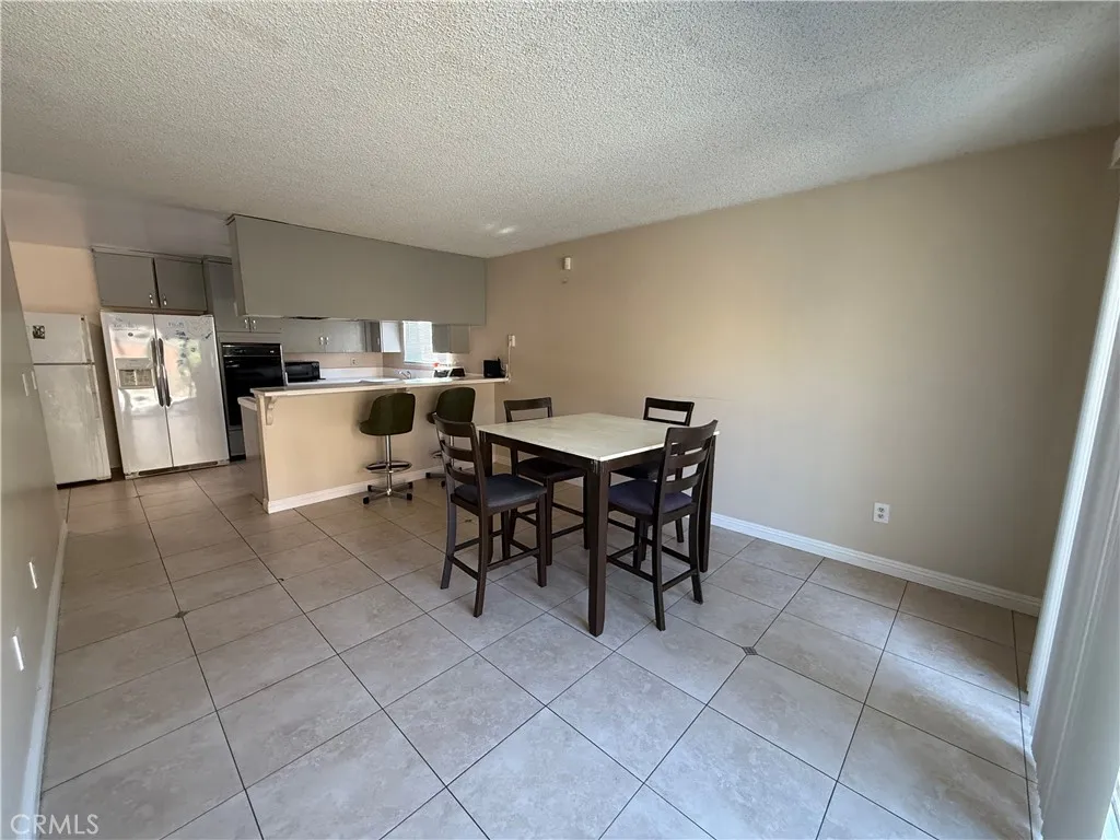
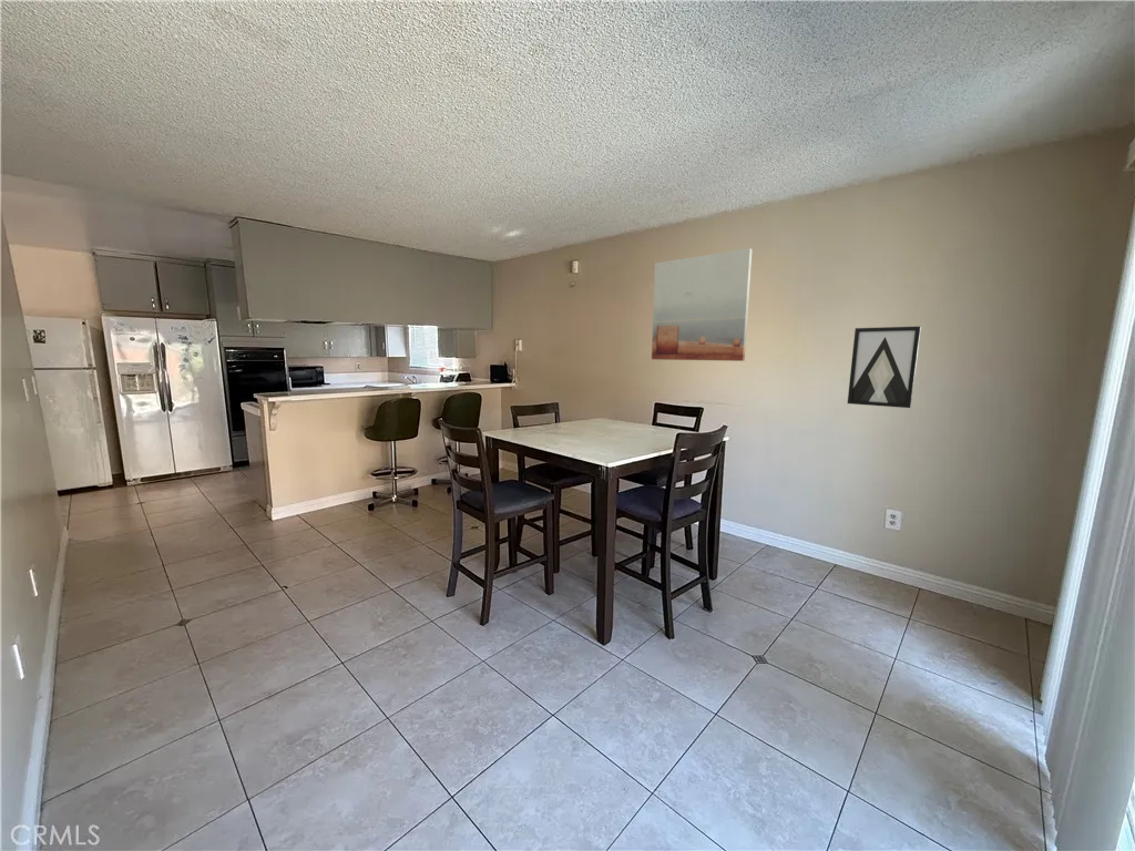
+ wall art [847,326,922,409]
+ wall art [651,247,754,362]
